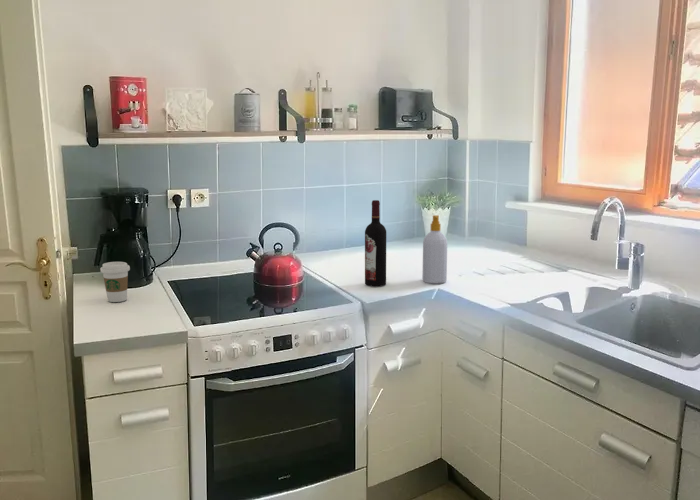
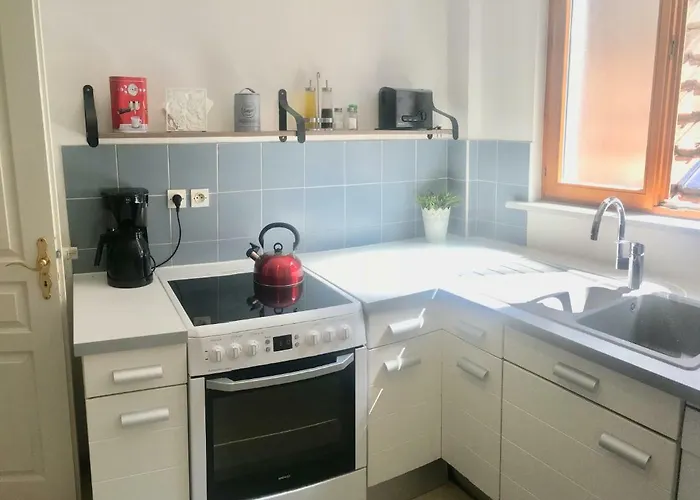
- coffee cup [99,261,131,303]
- soap bottle [421,214,448,285]
- wine bottle [364,199,387,288]
